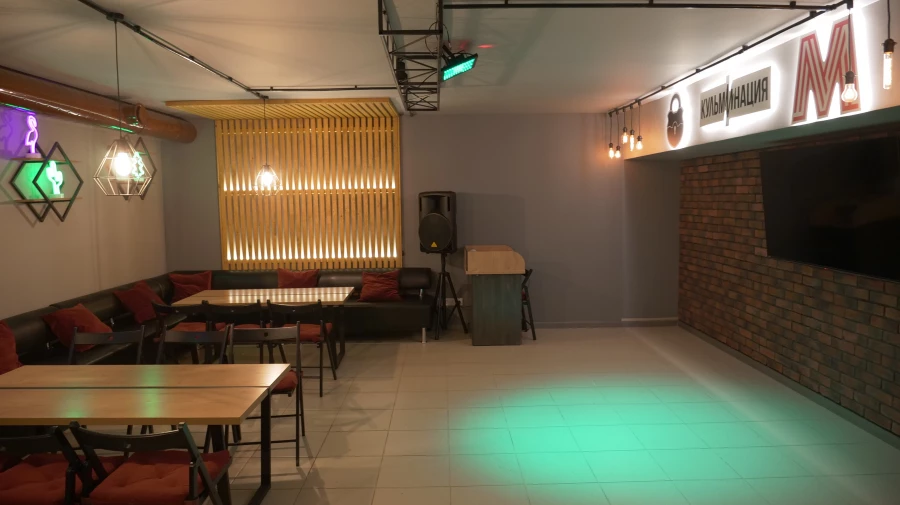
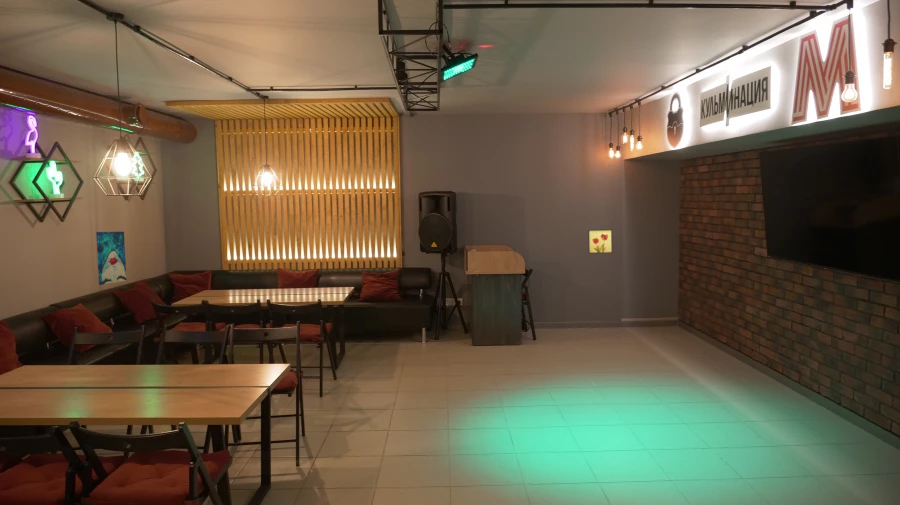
+ wall art [587,228,613,254]
+ wall art [95,231,127,286]
